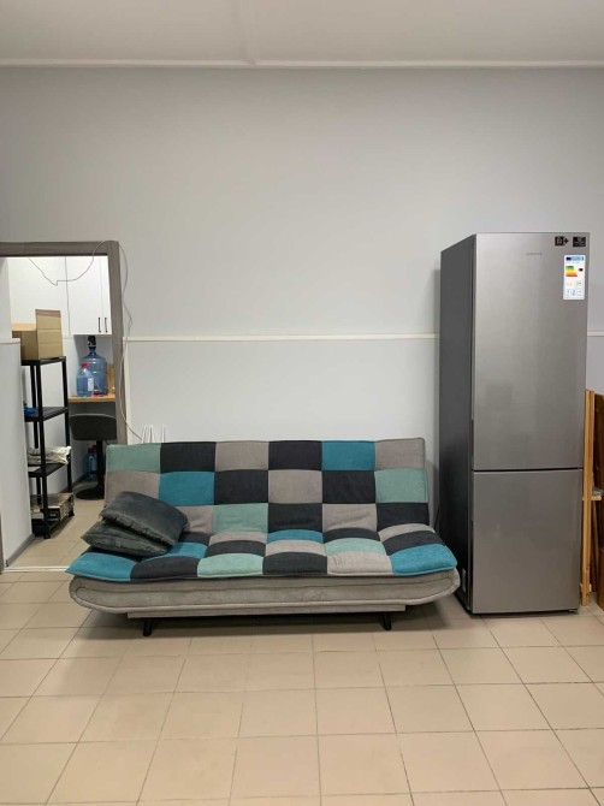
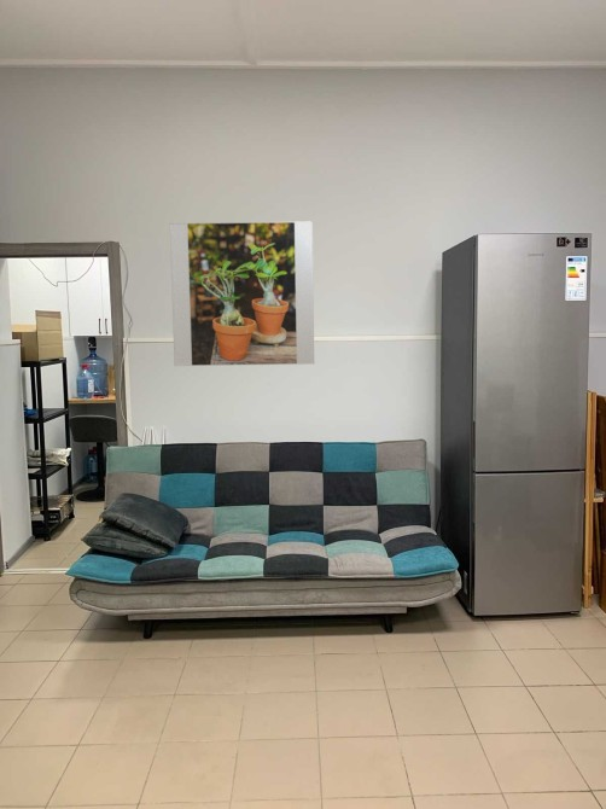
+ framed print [169,221,315,367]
